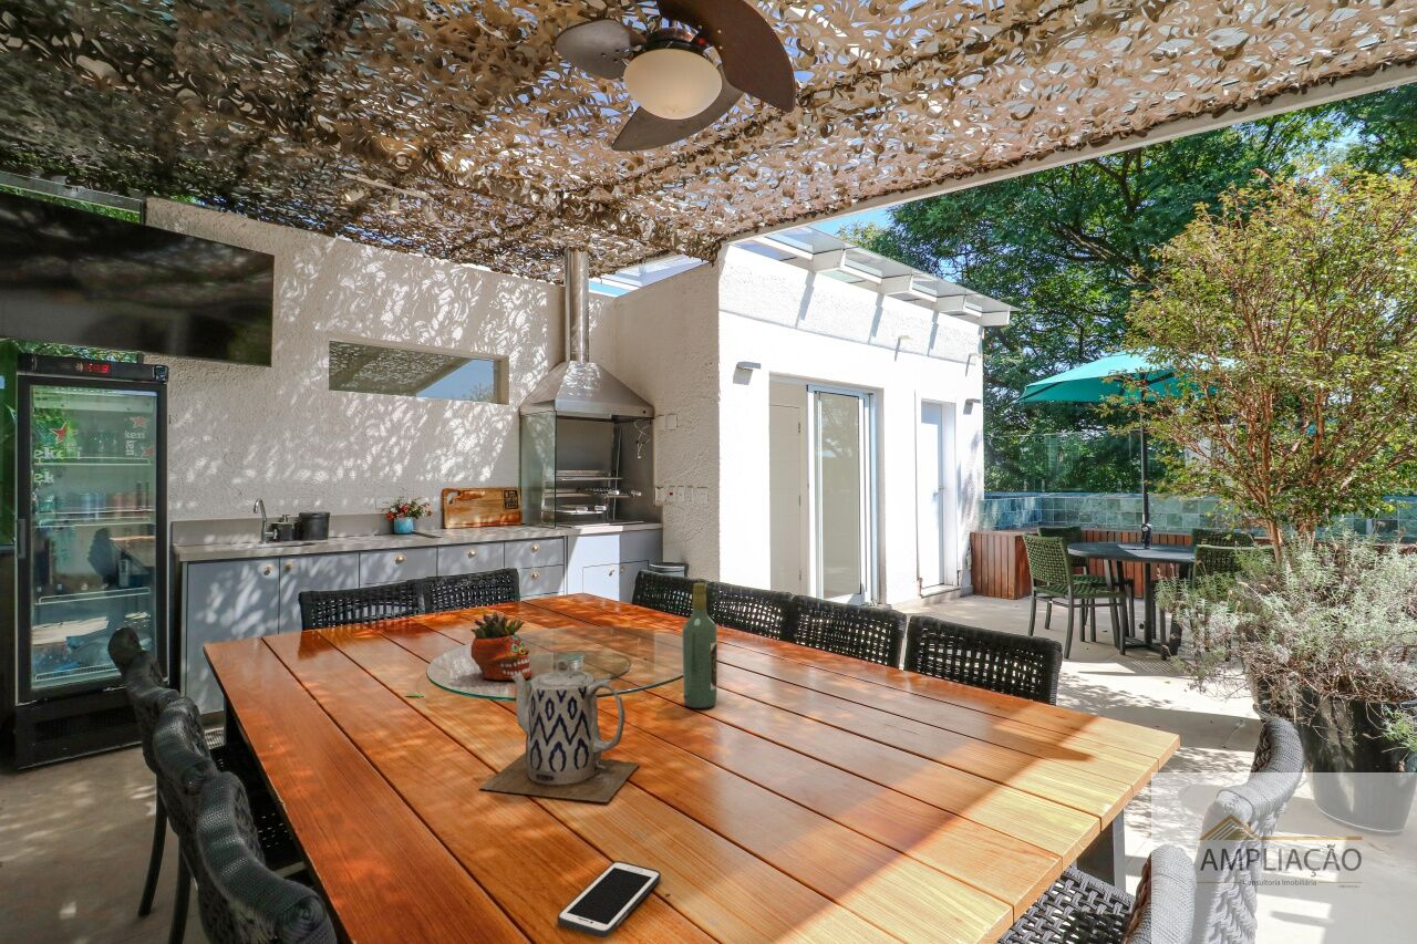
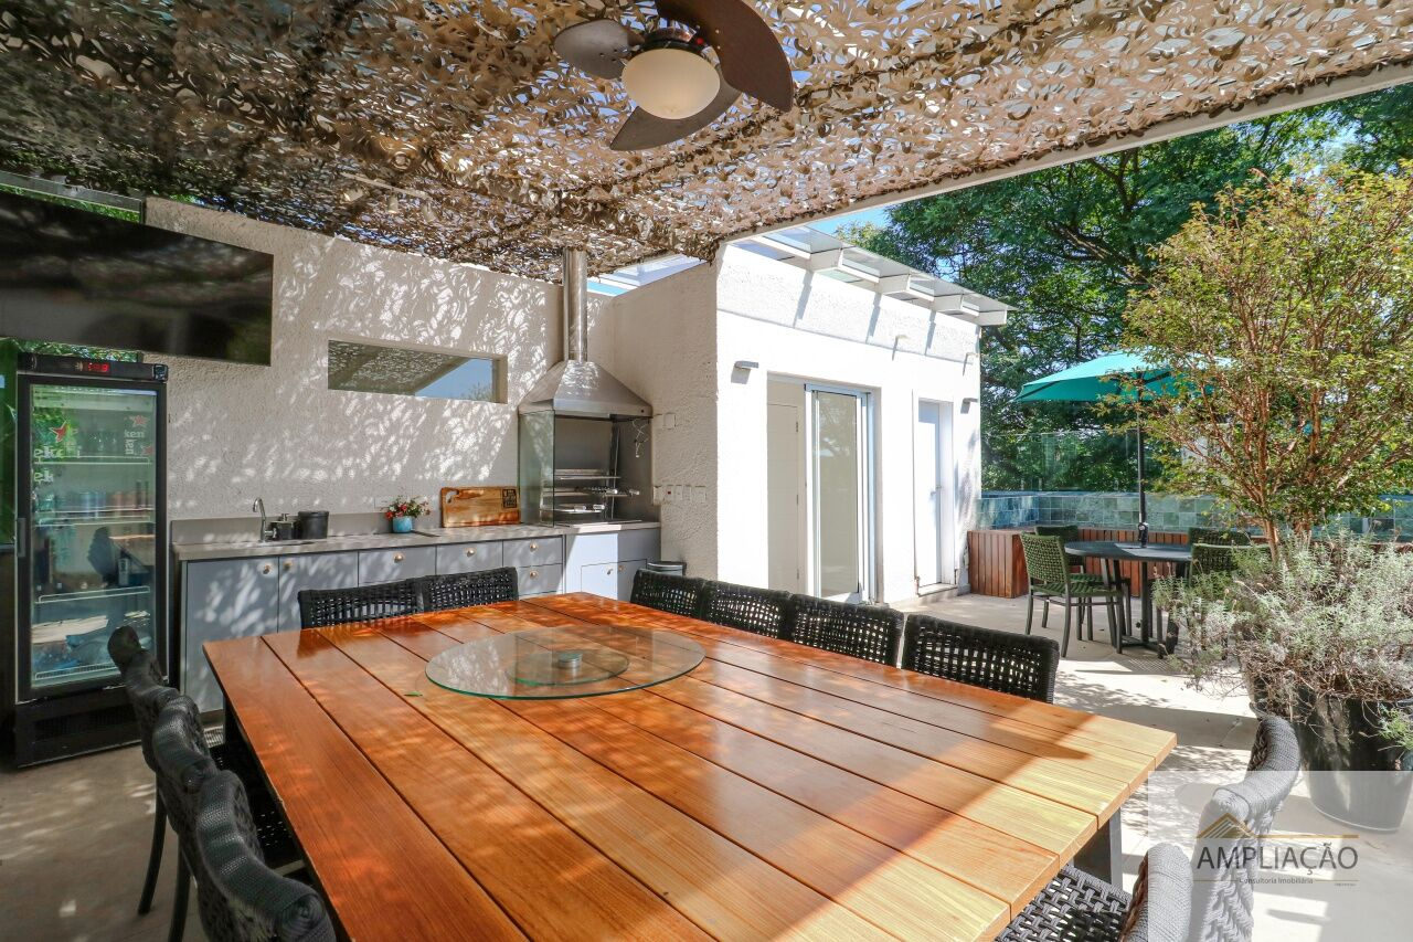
- wine bottle [681,582,718,709]
- succulent planter [469,611,532,681]
- teapot [477,657,641,803]
- cell phone [557,860,662,938]
